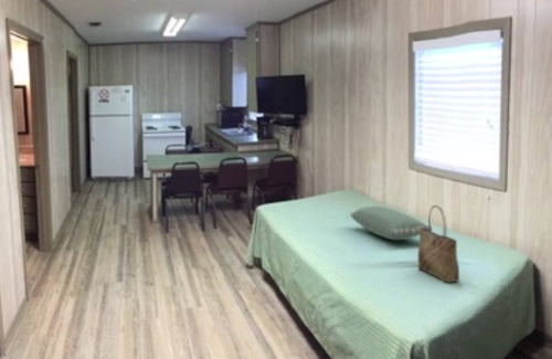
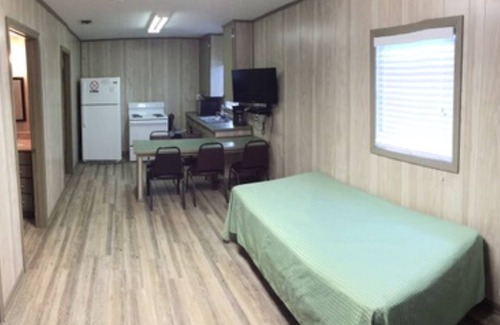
- tote bag [417,204,460,284]
- pillow [349,205,434,241]
